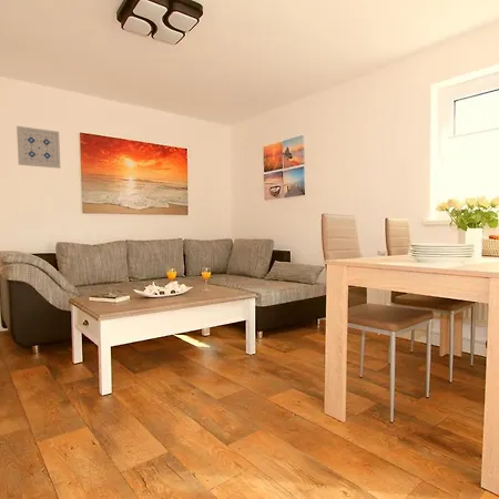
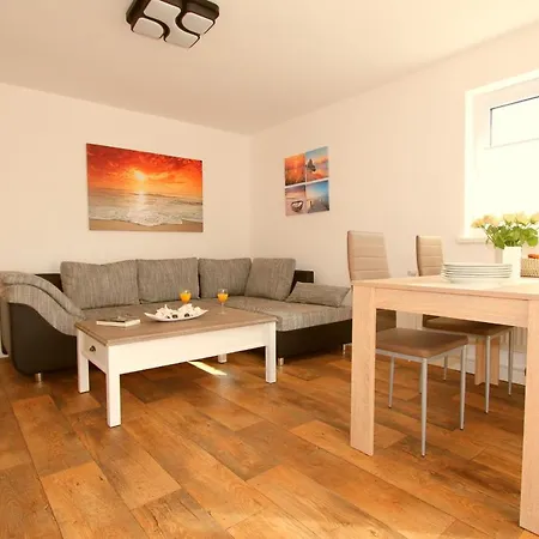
- wall art [16,125,61,170]
